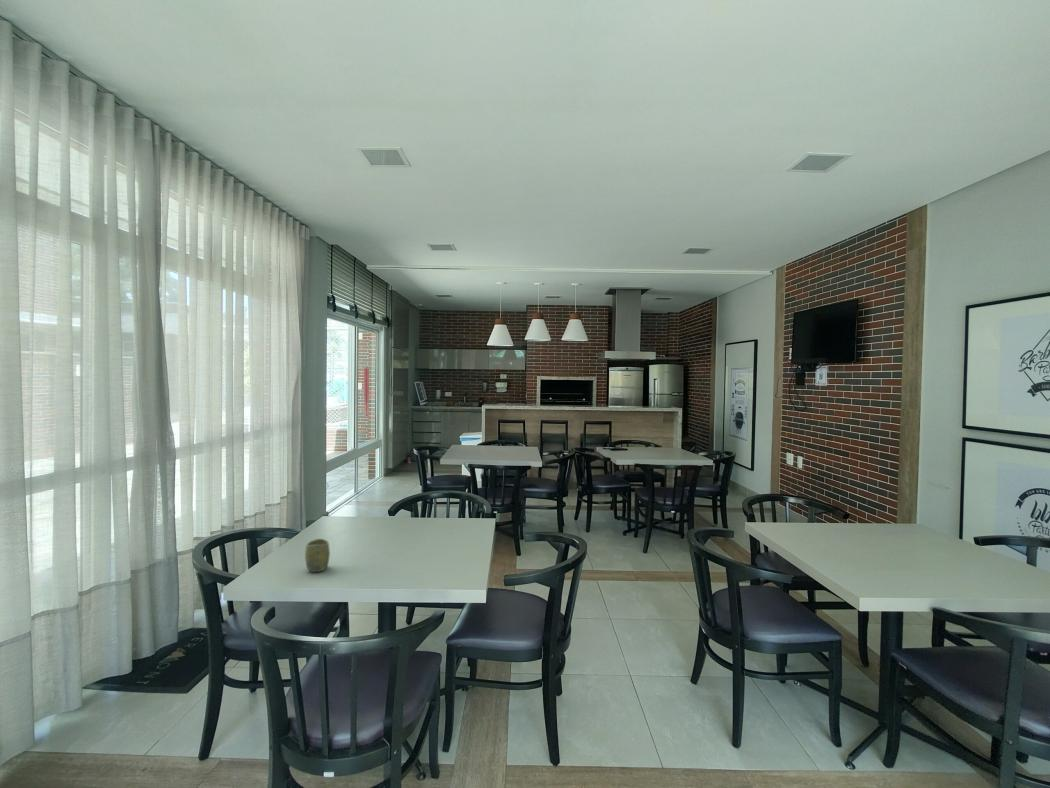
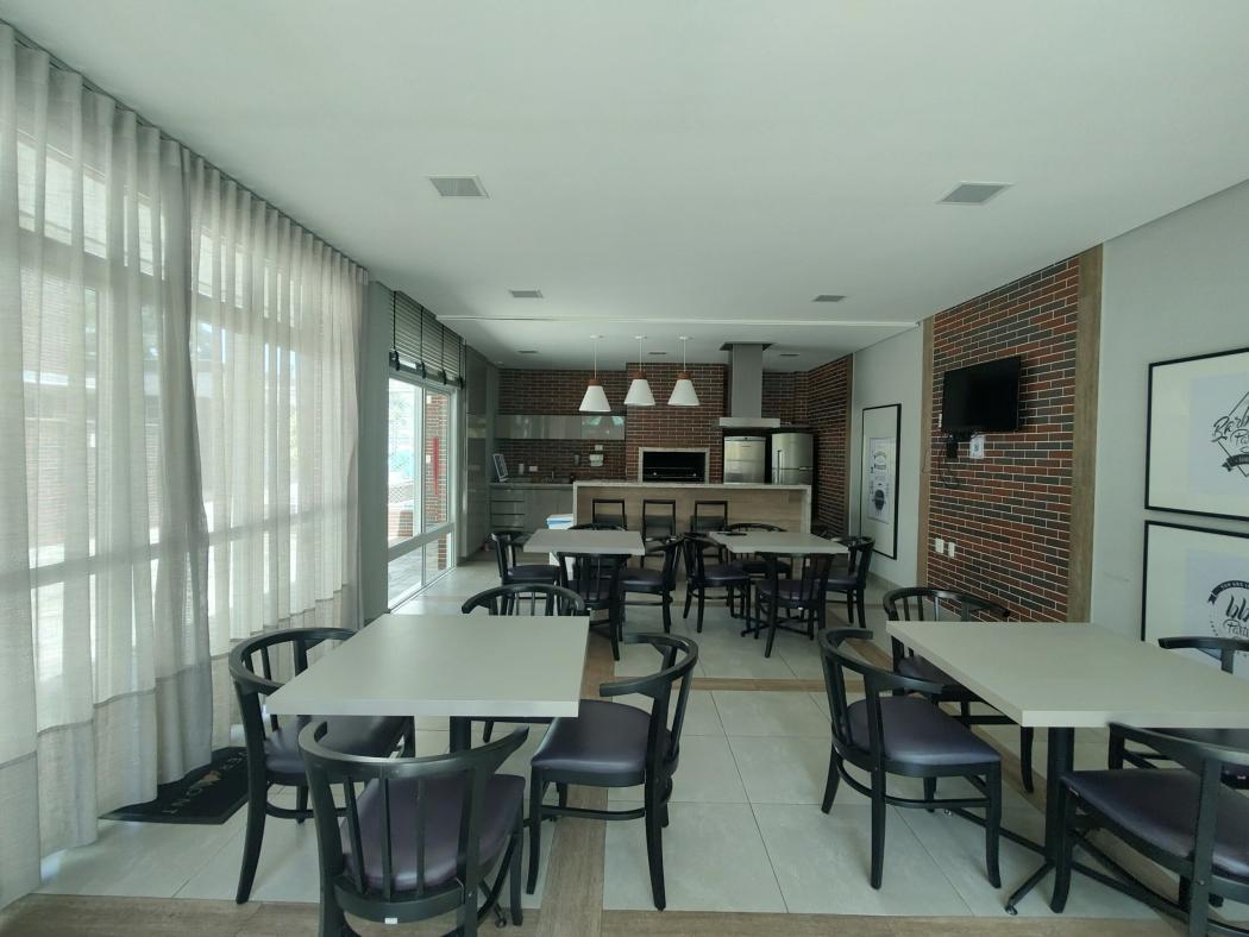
- cup [304,538,331,573]
